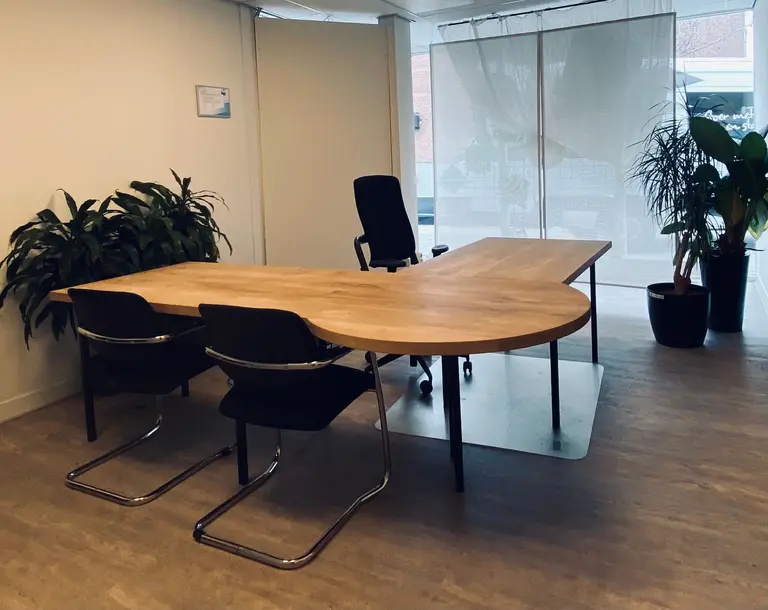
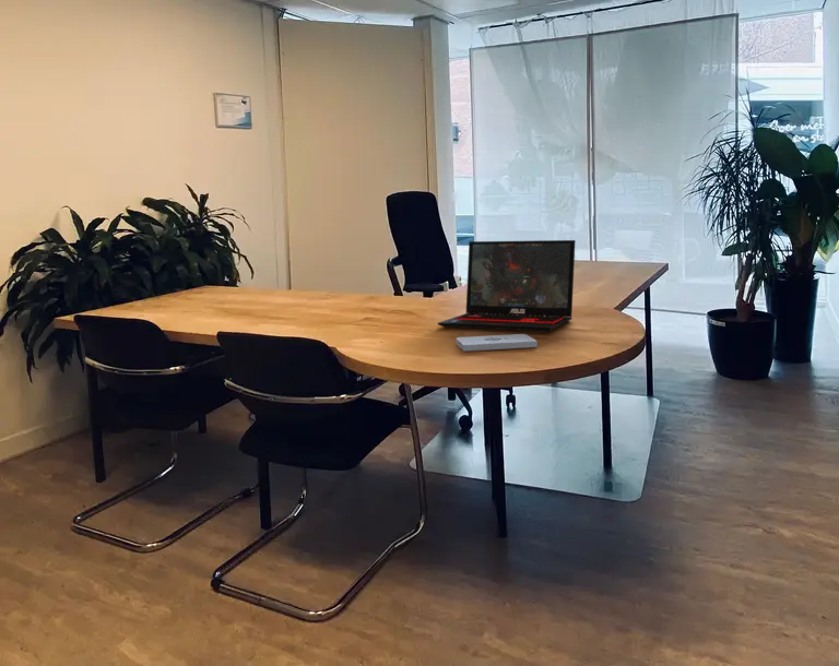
+ laptop [437,239,577,333]
+ notepad [456,333,539,352]
